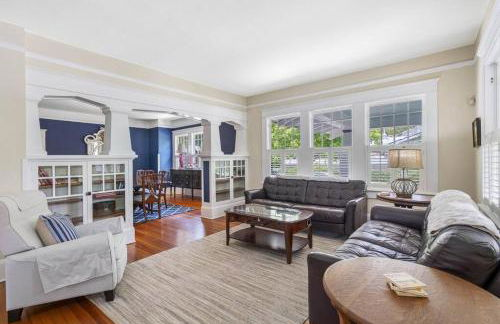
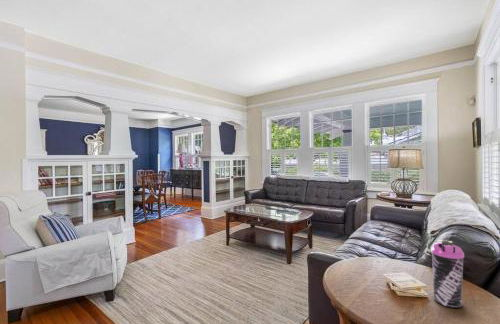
+ water bottle [430,239,465,309]
